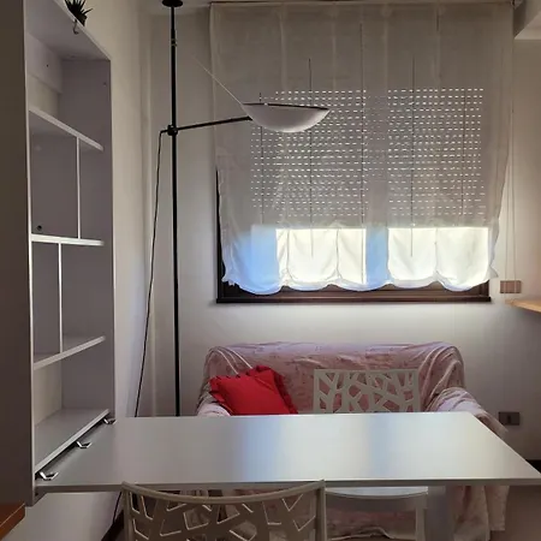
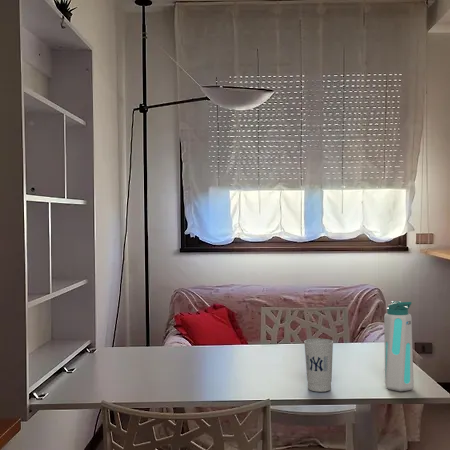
+ water bottle [383,300,415,392]
+ cup [303,338,334,393]
